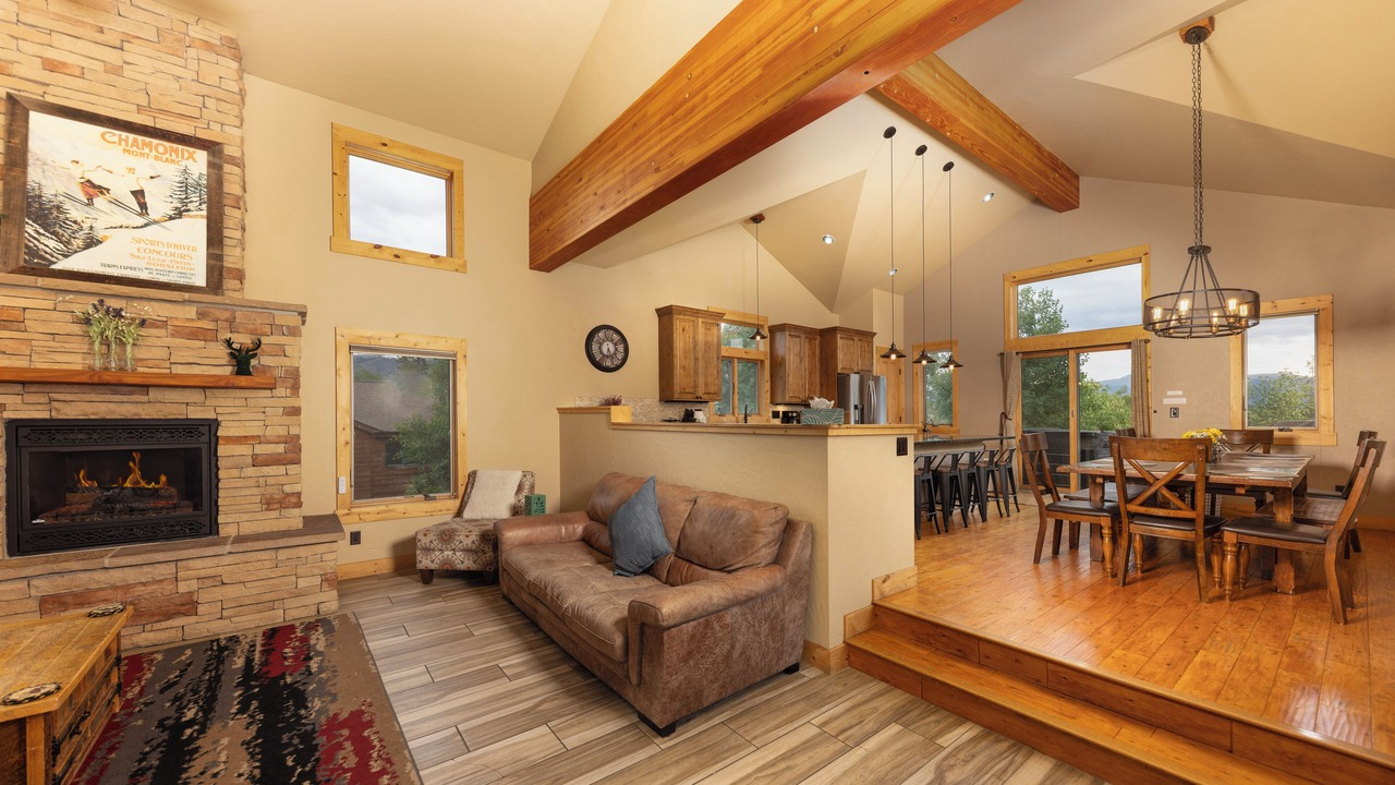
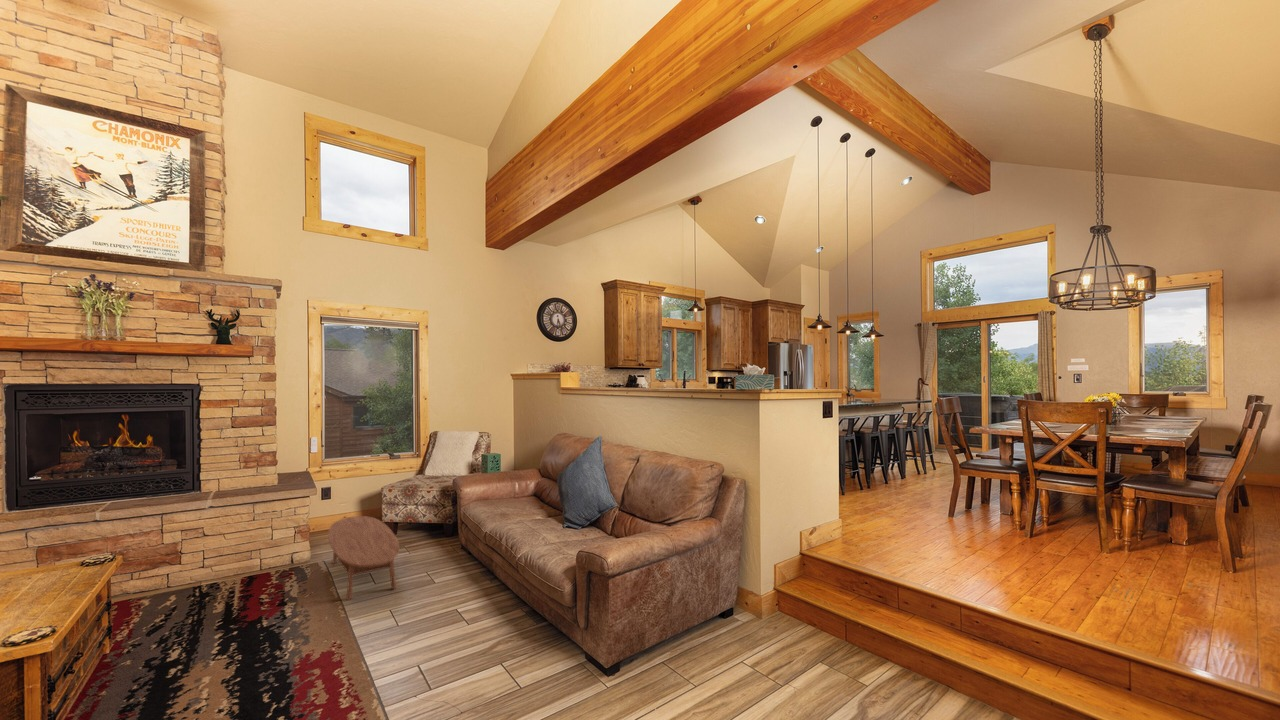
+ coffee table [327,515,400,601]
